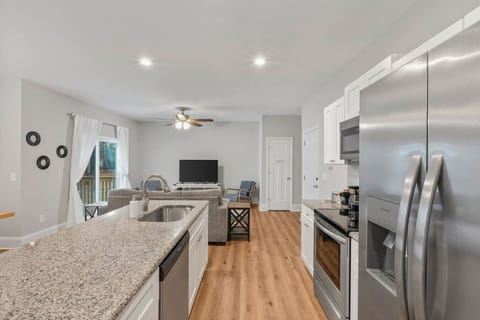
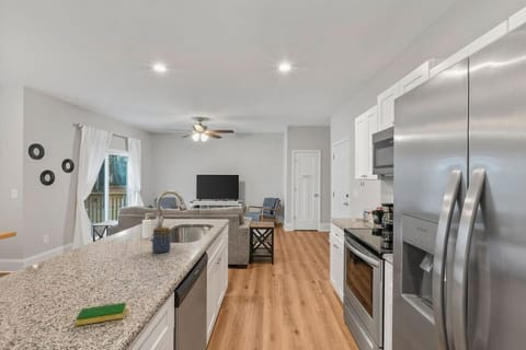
+ dish sponge [75,302,127,327]
+ jar [151,226,171,254]
